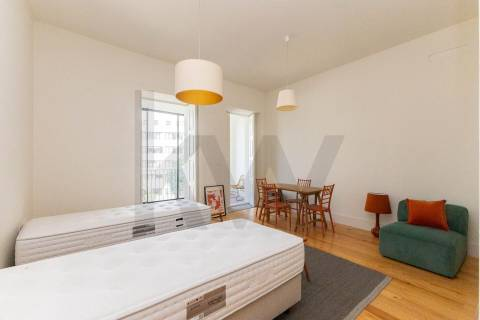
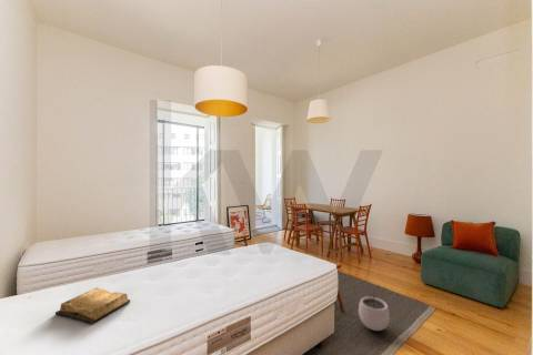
+ diary [54,286,131,325]
+ plant pot [358,291,391,332]
